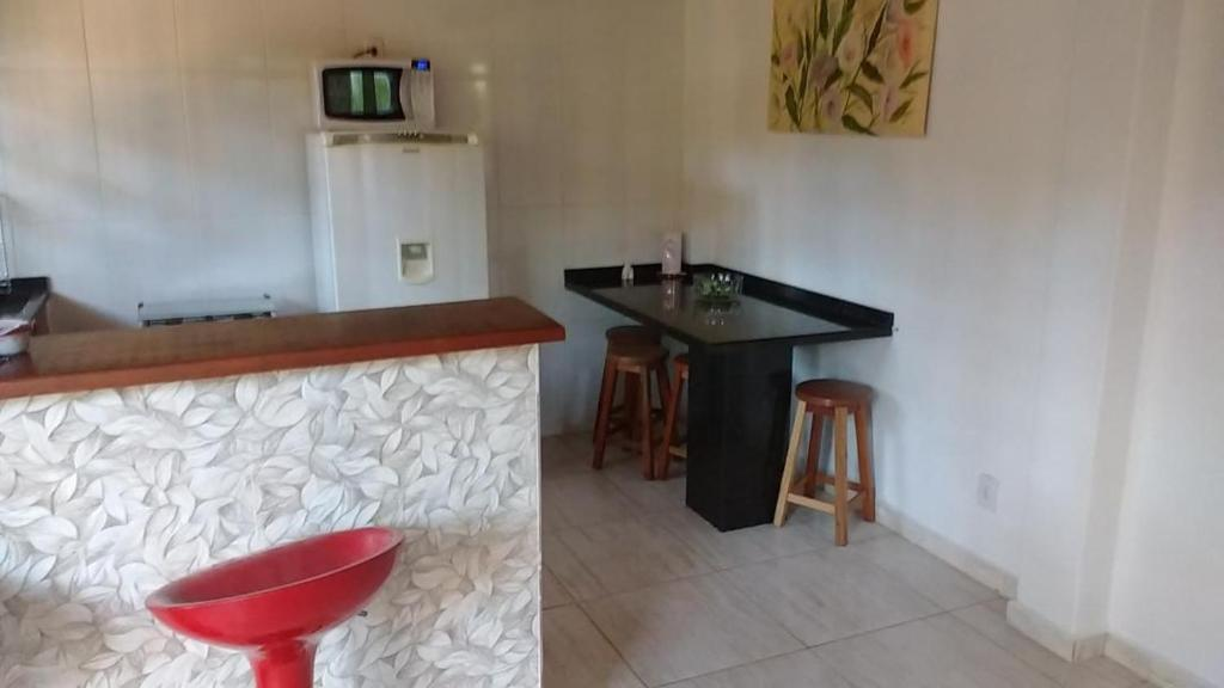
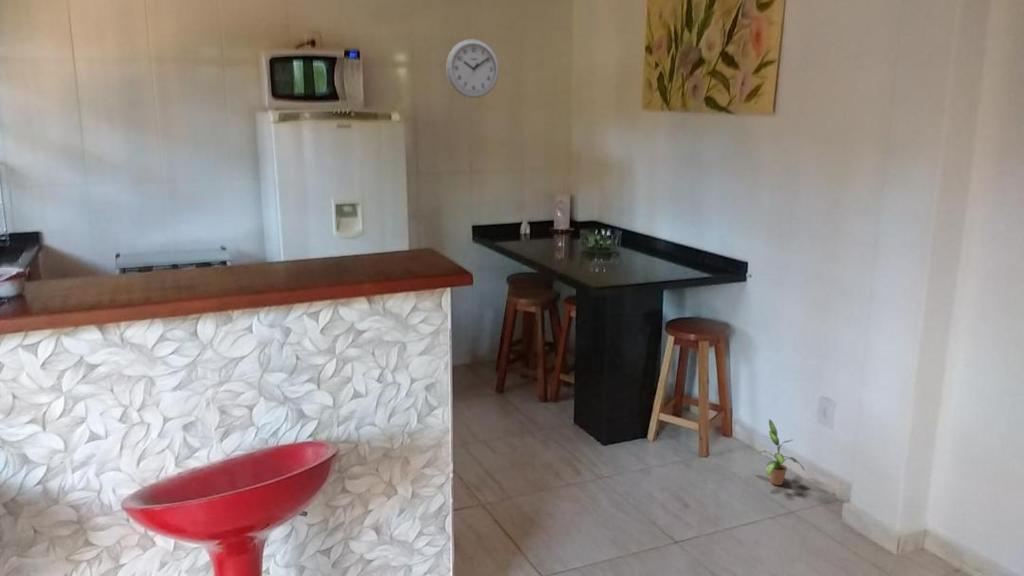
+ wall clock [445,38,500,99]
+ potted plant [750,418,806,486]
